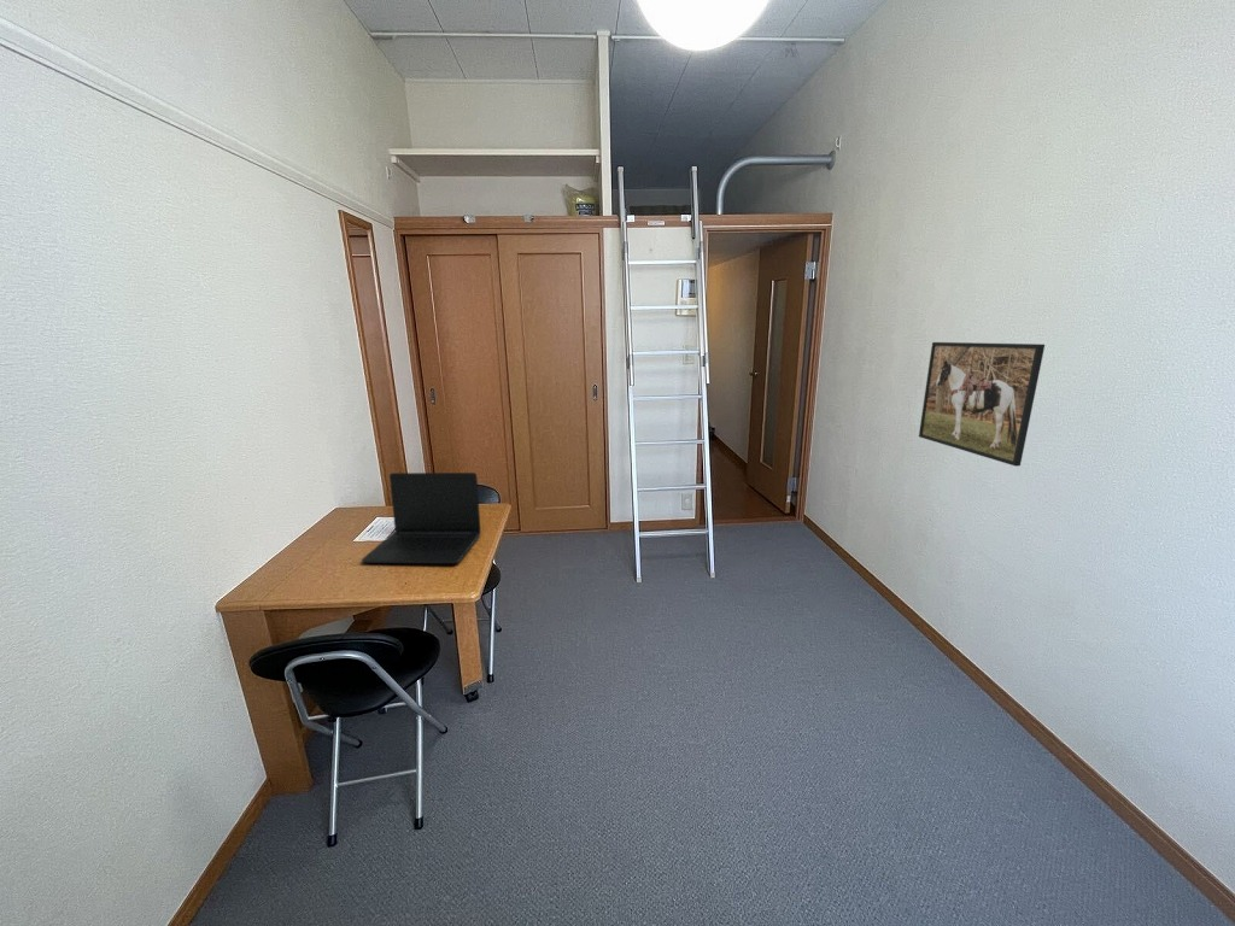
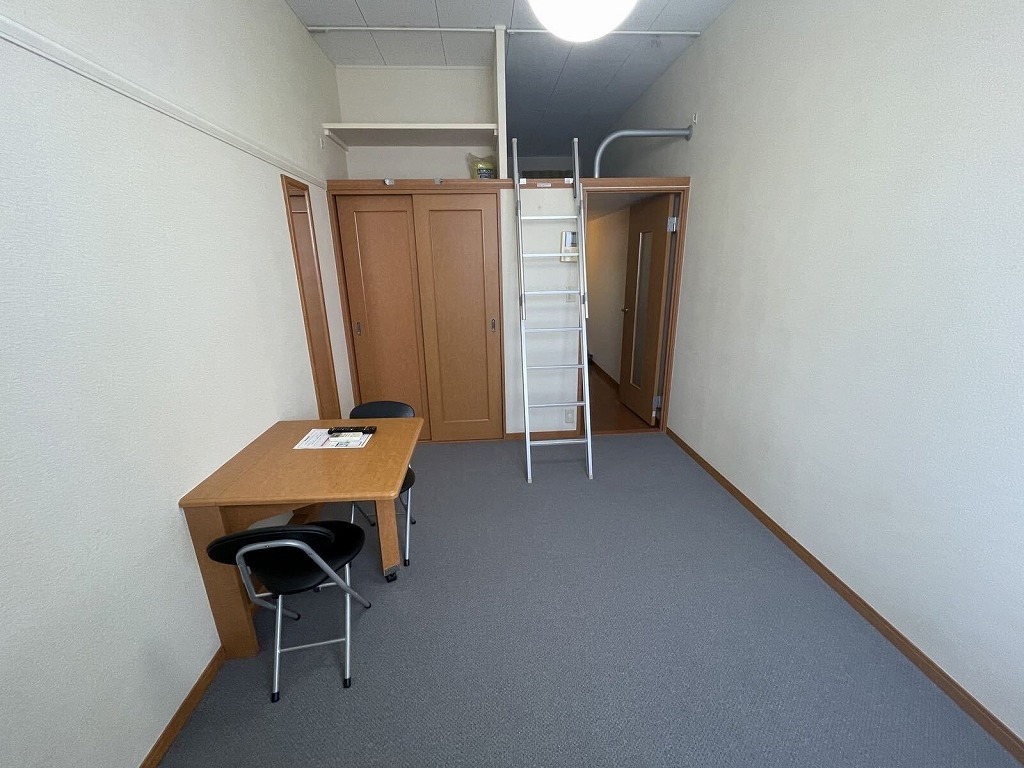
- laptop [361,471,482,564]
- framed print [918,341,1046,468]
